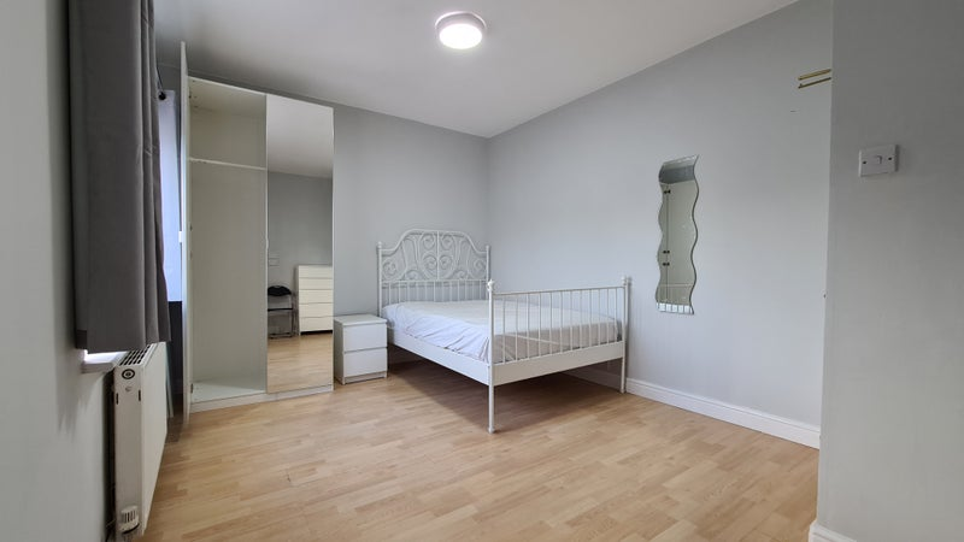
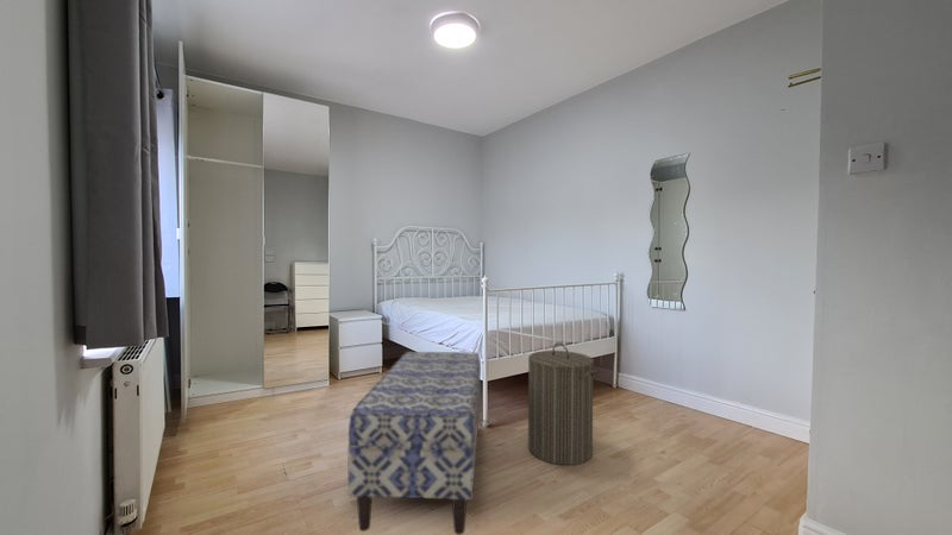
+ bench [346,351,482,535]
+ laundry hamper [527,341,599,466]
